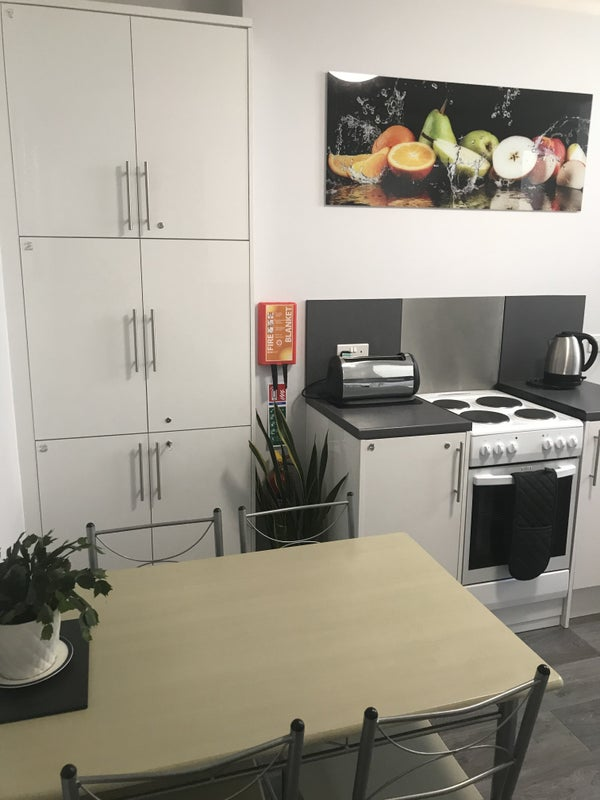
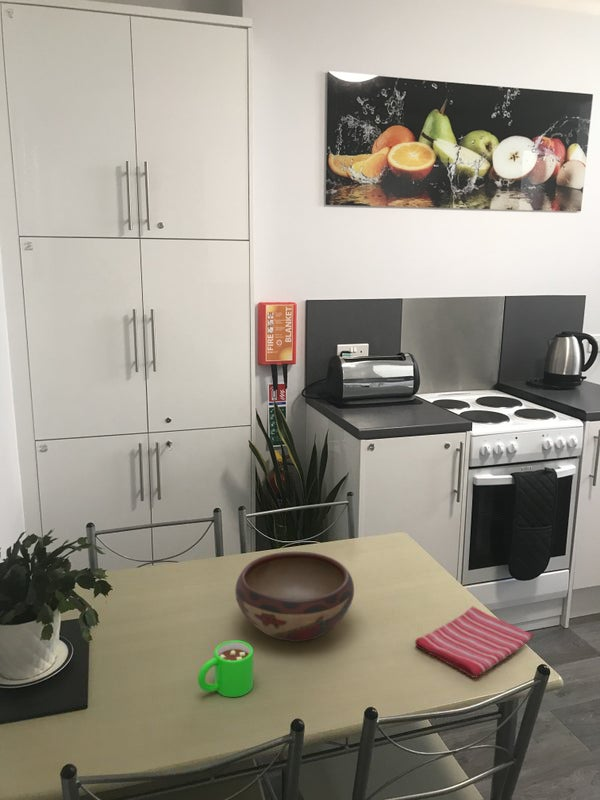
+ dish towel [414,605,534,679]
+ mug [197,639,254,698]
+ decorative bowl [234,551,355,642]
